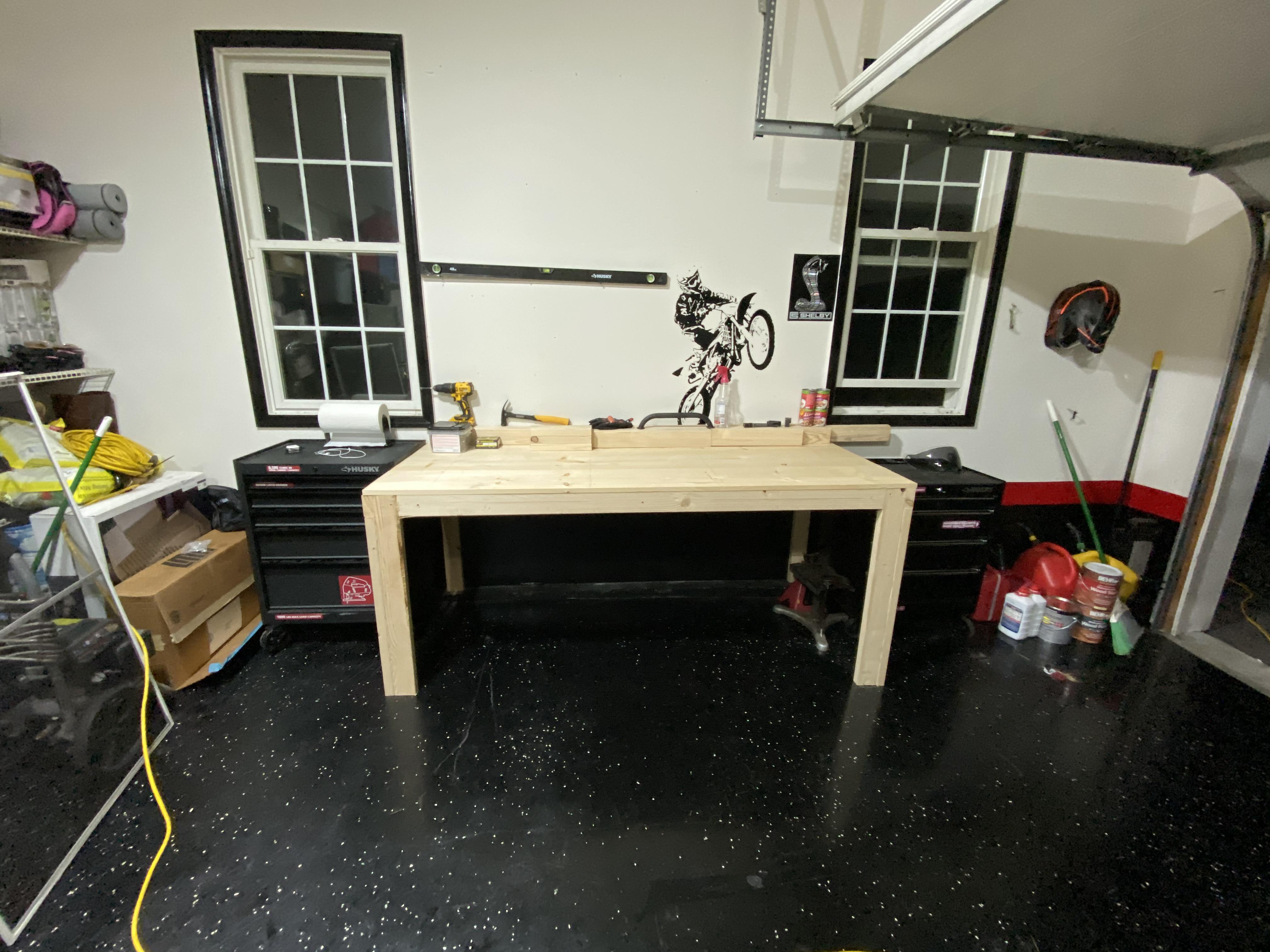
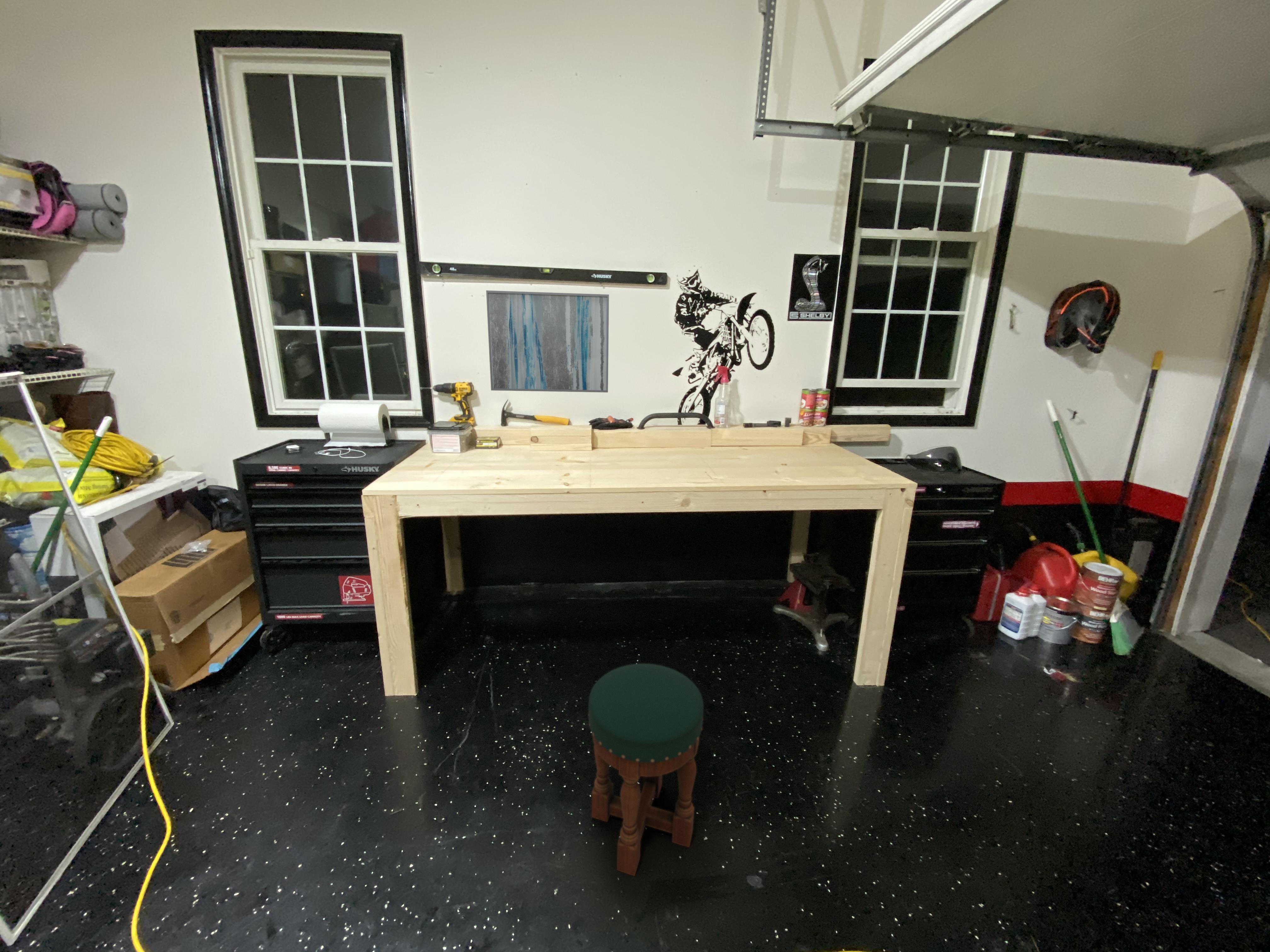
+ stool [588,663,704,877]
+ wall art [486,290,609,393]
